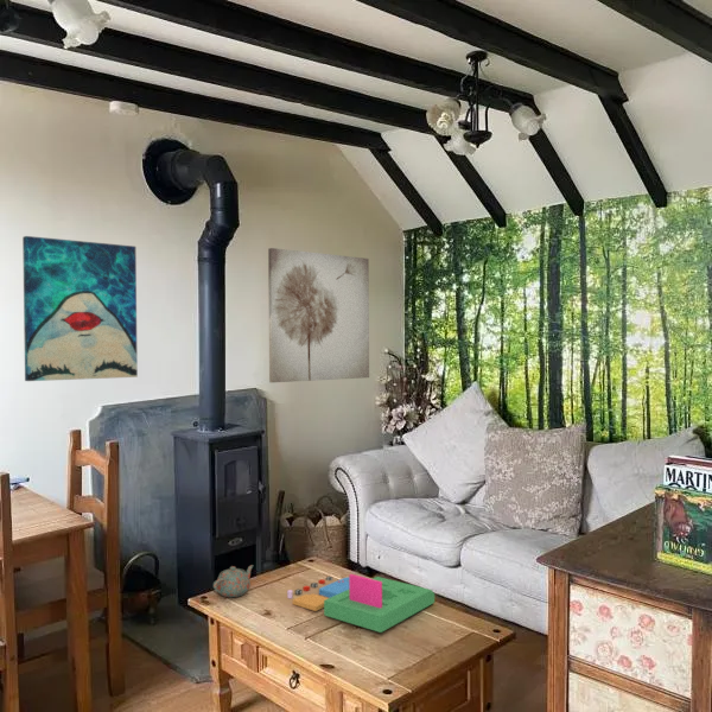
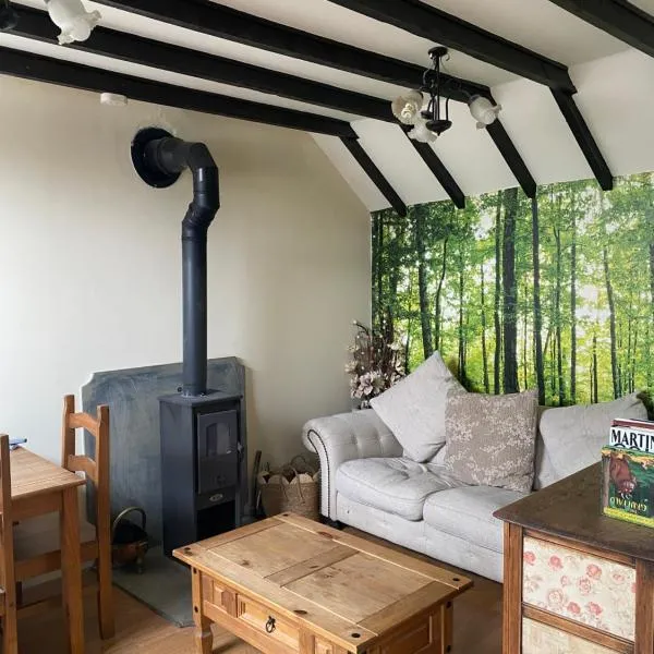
- board game [286,573,436,634]
- wall art [267,247,370,383]
- teapot [212,564,254,598]
- wall art [21,235,139,382]
